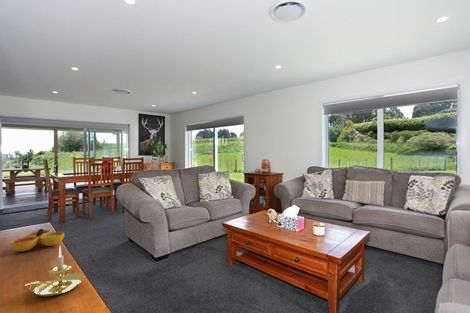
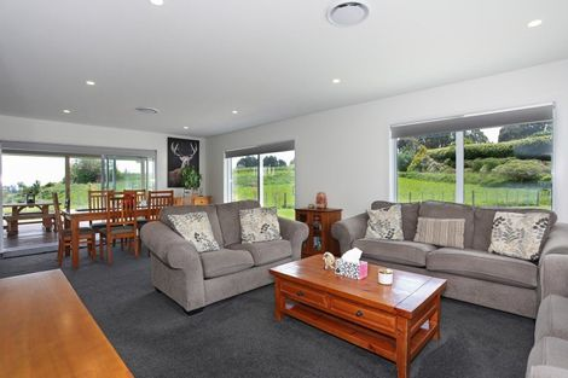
- candle holder [23,245,85,298]
- decorative bowl [10,228,65,252]
